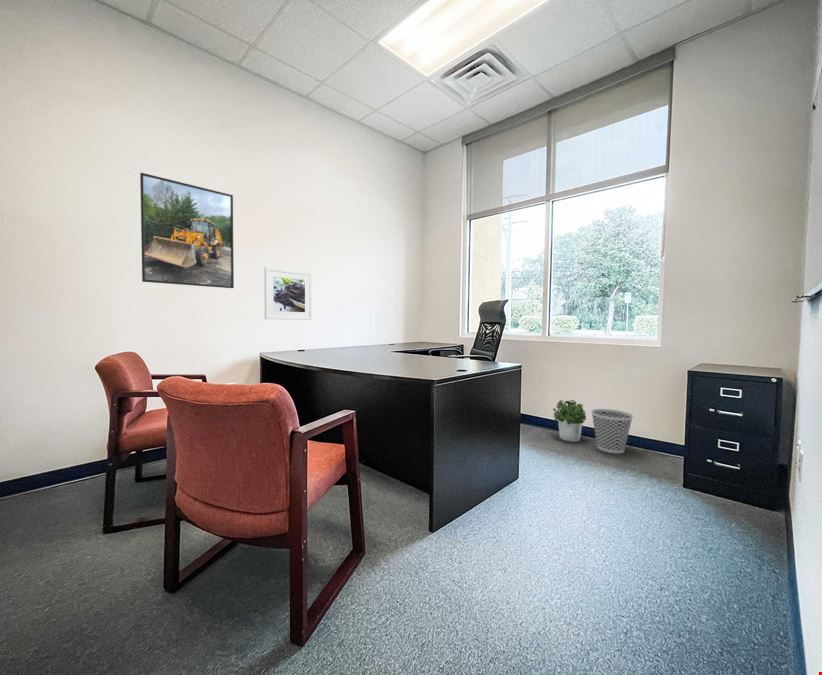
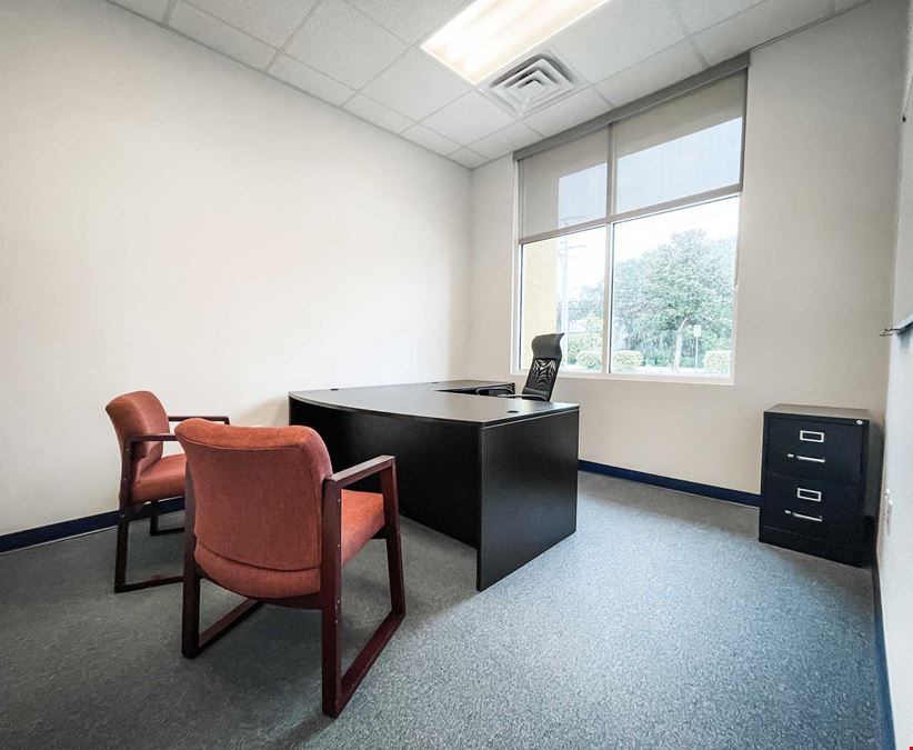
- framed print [264,266,313,321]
- potted plant [552,399,587,443]
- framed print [139,172,235,289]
- wastebasket [590,408,634,454]
